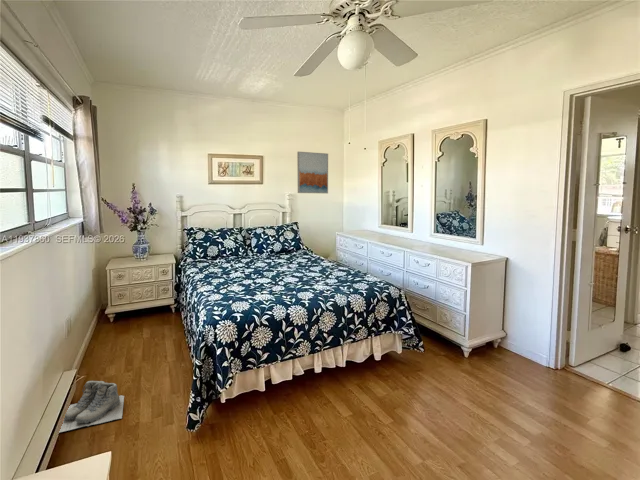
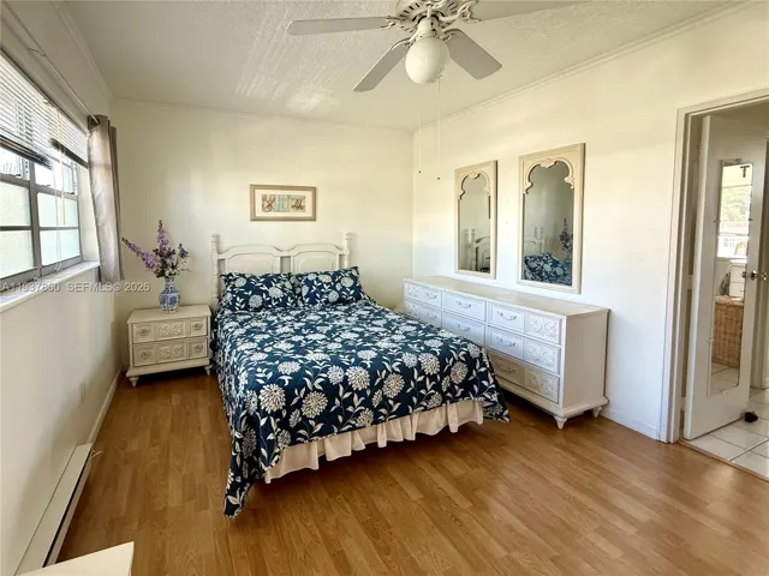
- boots [58,380,125,434]
- wall art [296,151,329,194]
